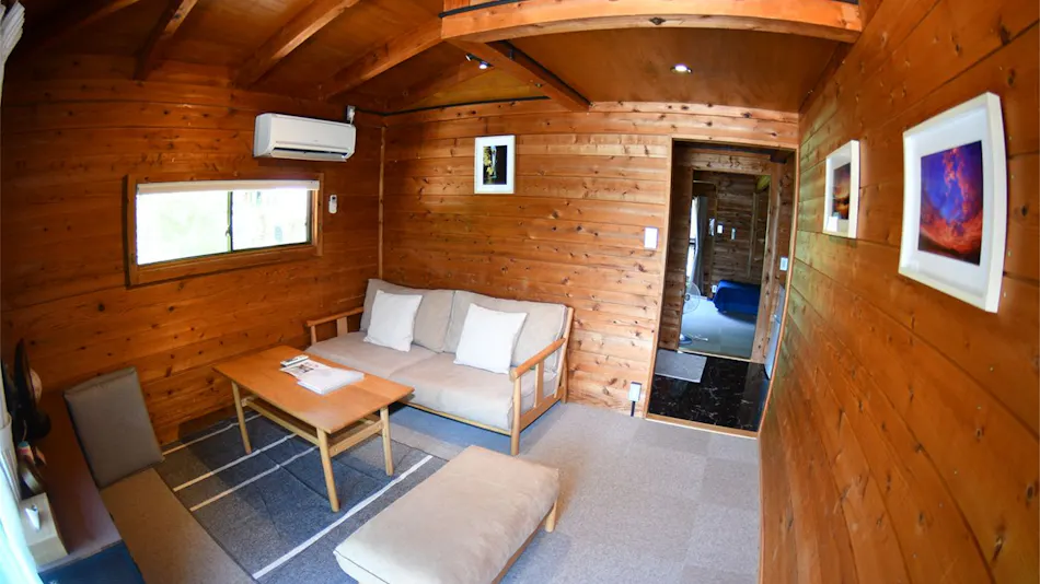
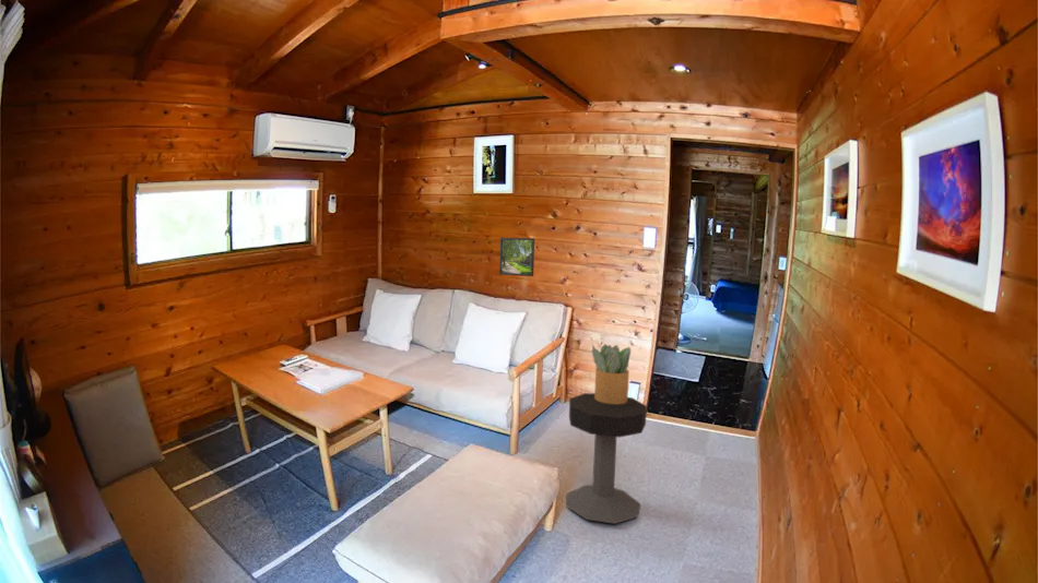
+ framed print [498,237,535,277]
+ potted plant [591,343,633,404]
+ side table [565,392,648,525]
